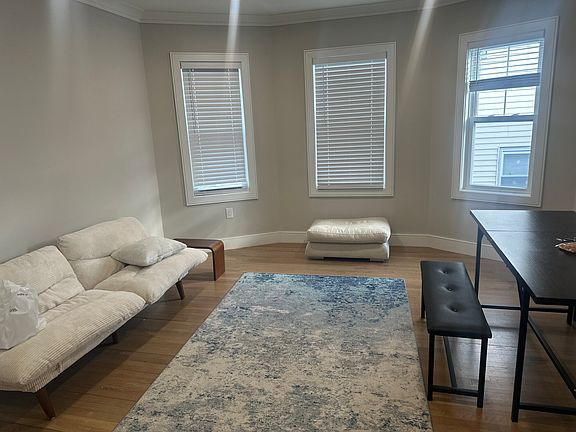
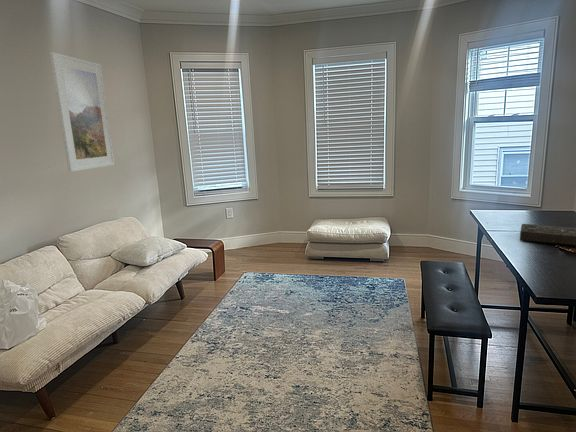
+ book [519,223,576,246]
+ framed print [49,51,116,173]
